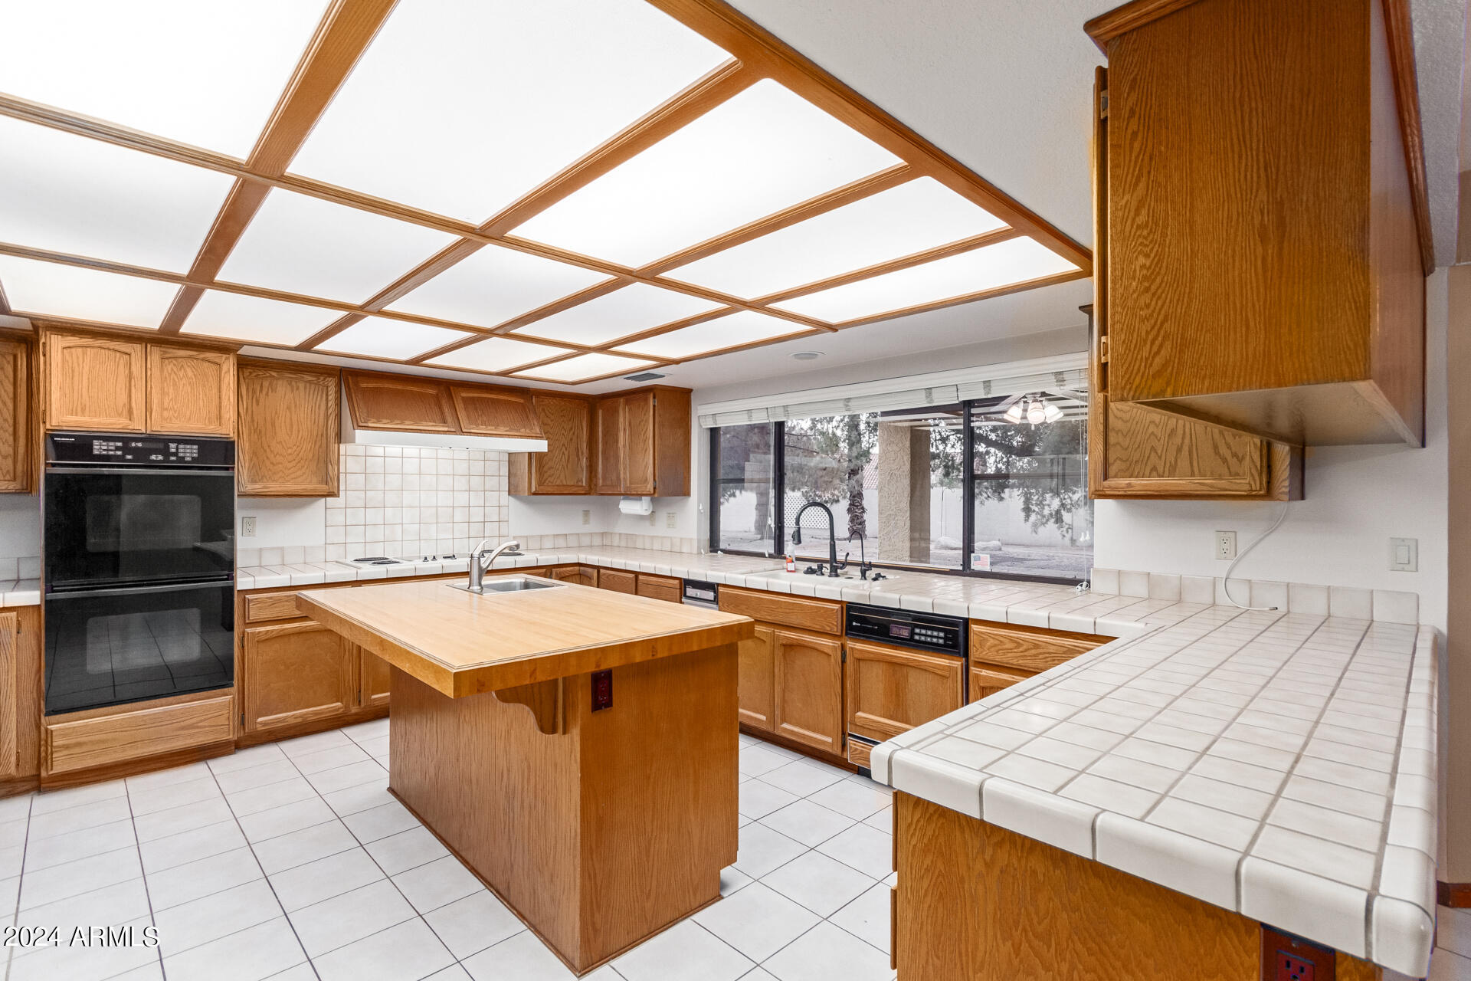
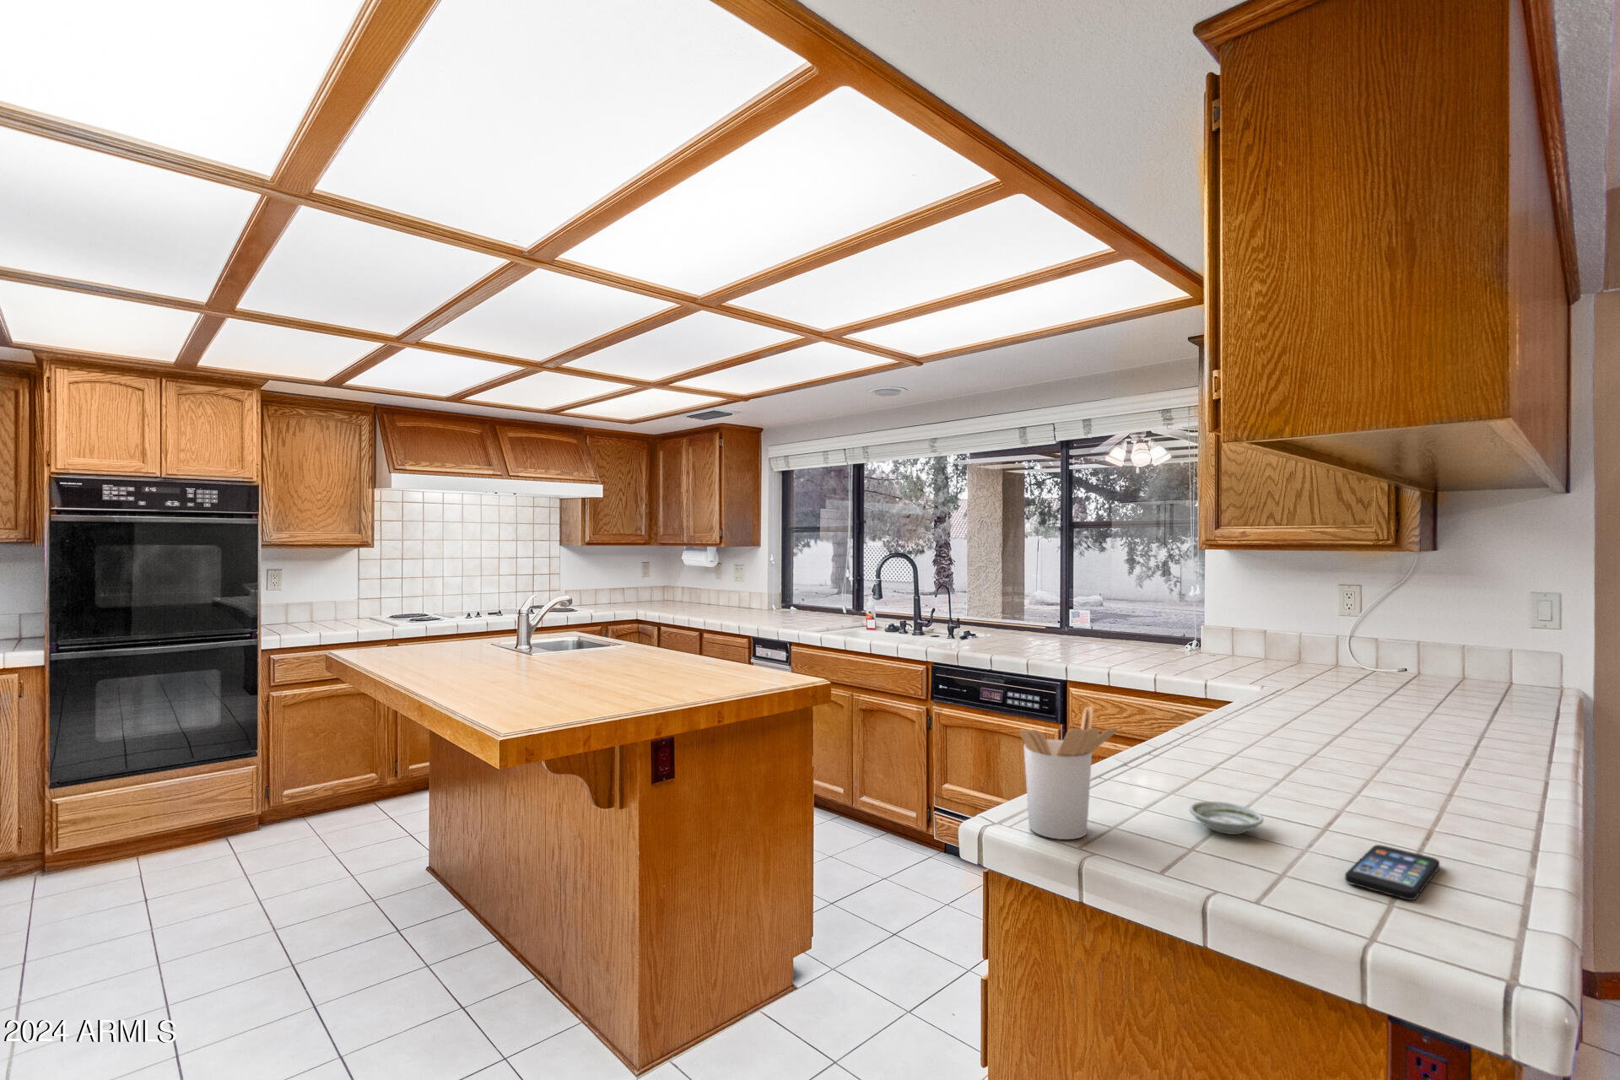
+ saucer [1188,800,1264,835]
+ utensil holder [1019,705,1119,840]
+ smartphone [1344,844,1440,902]
